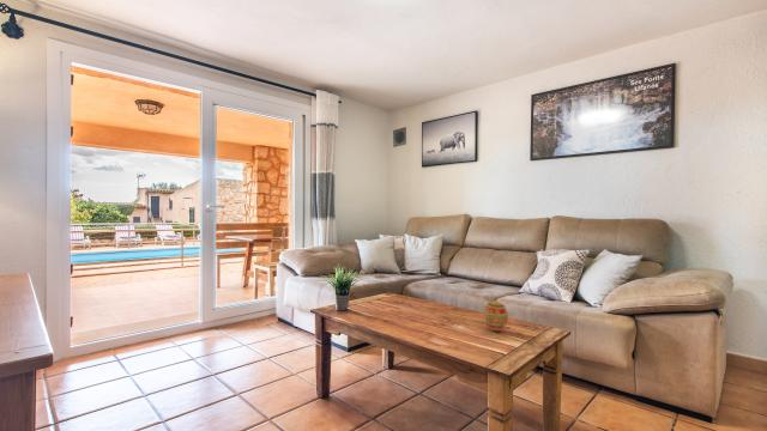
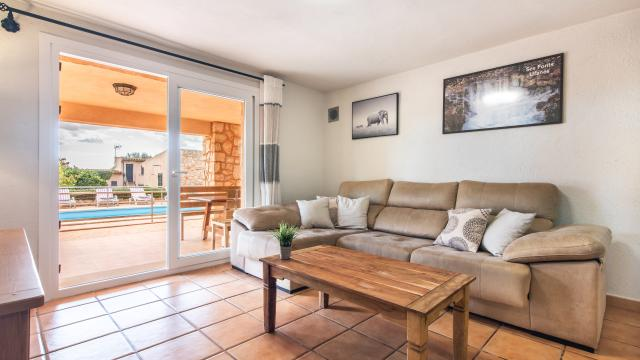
- decorative egg [482,298,509,333]
